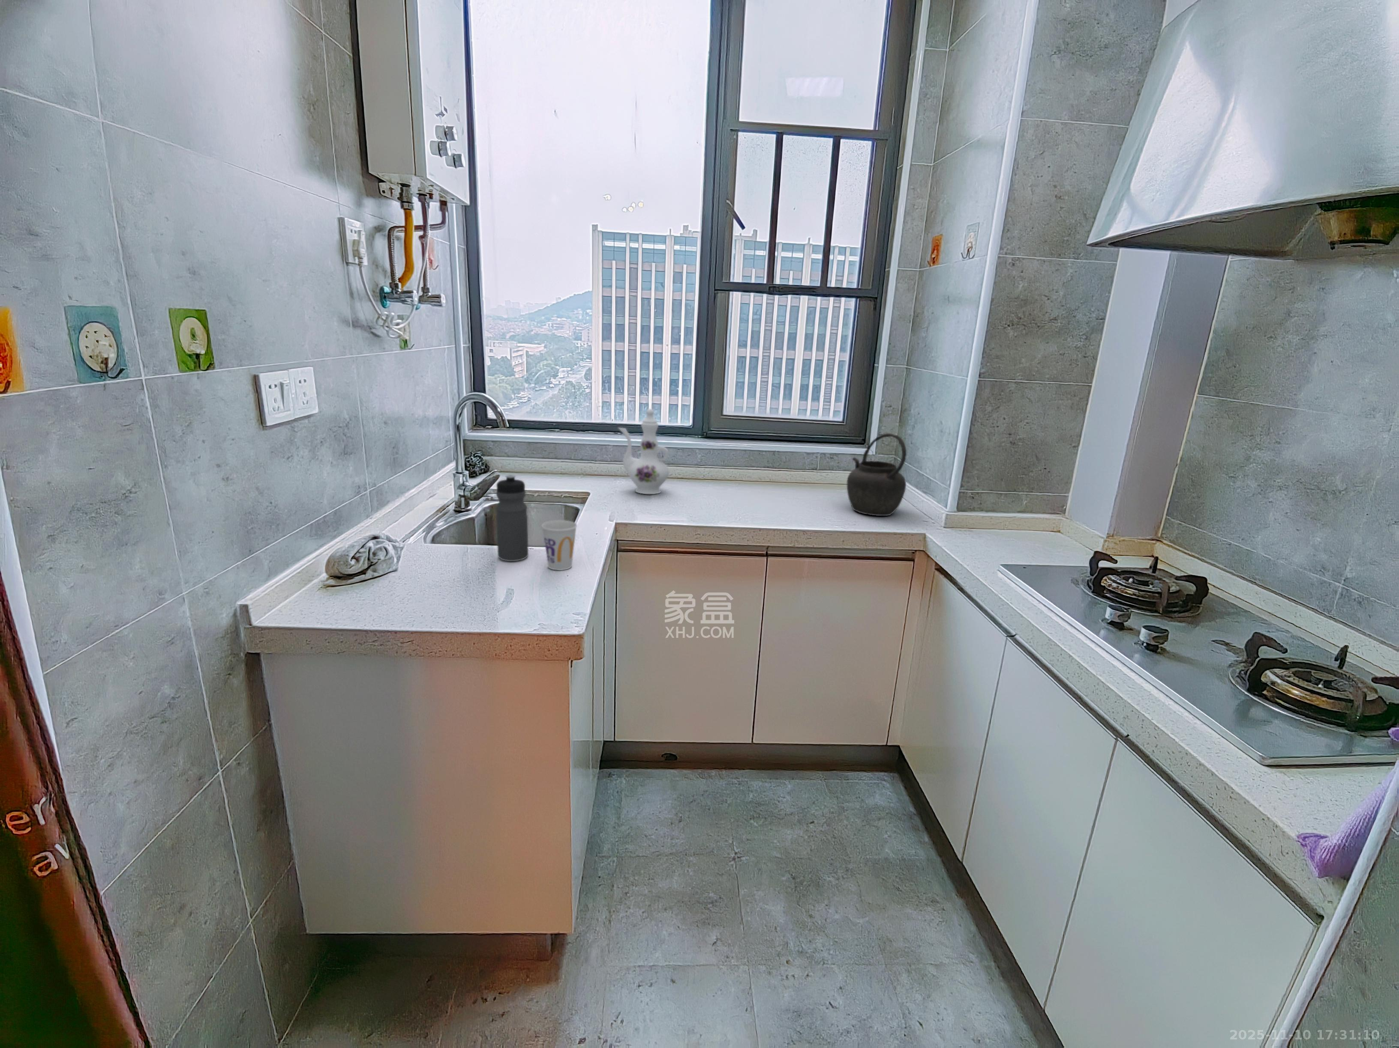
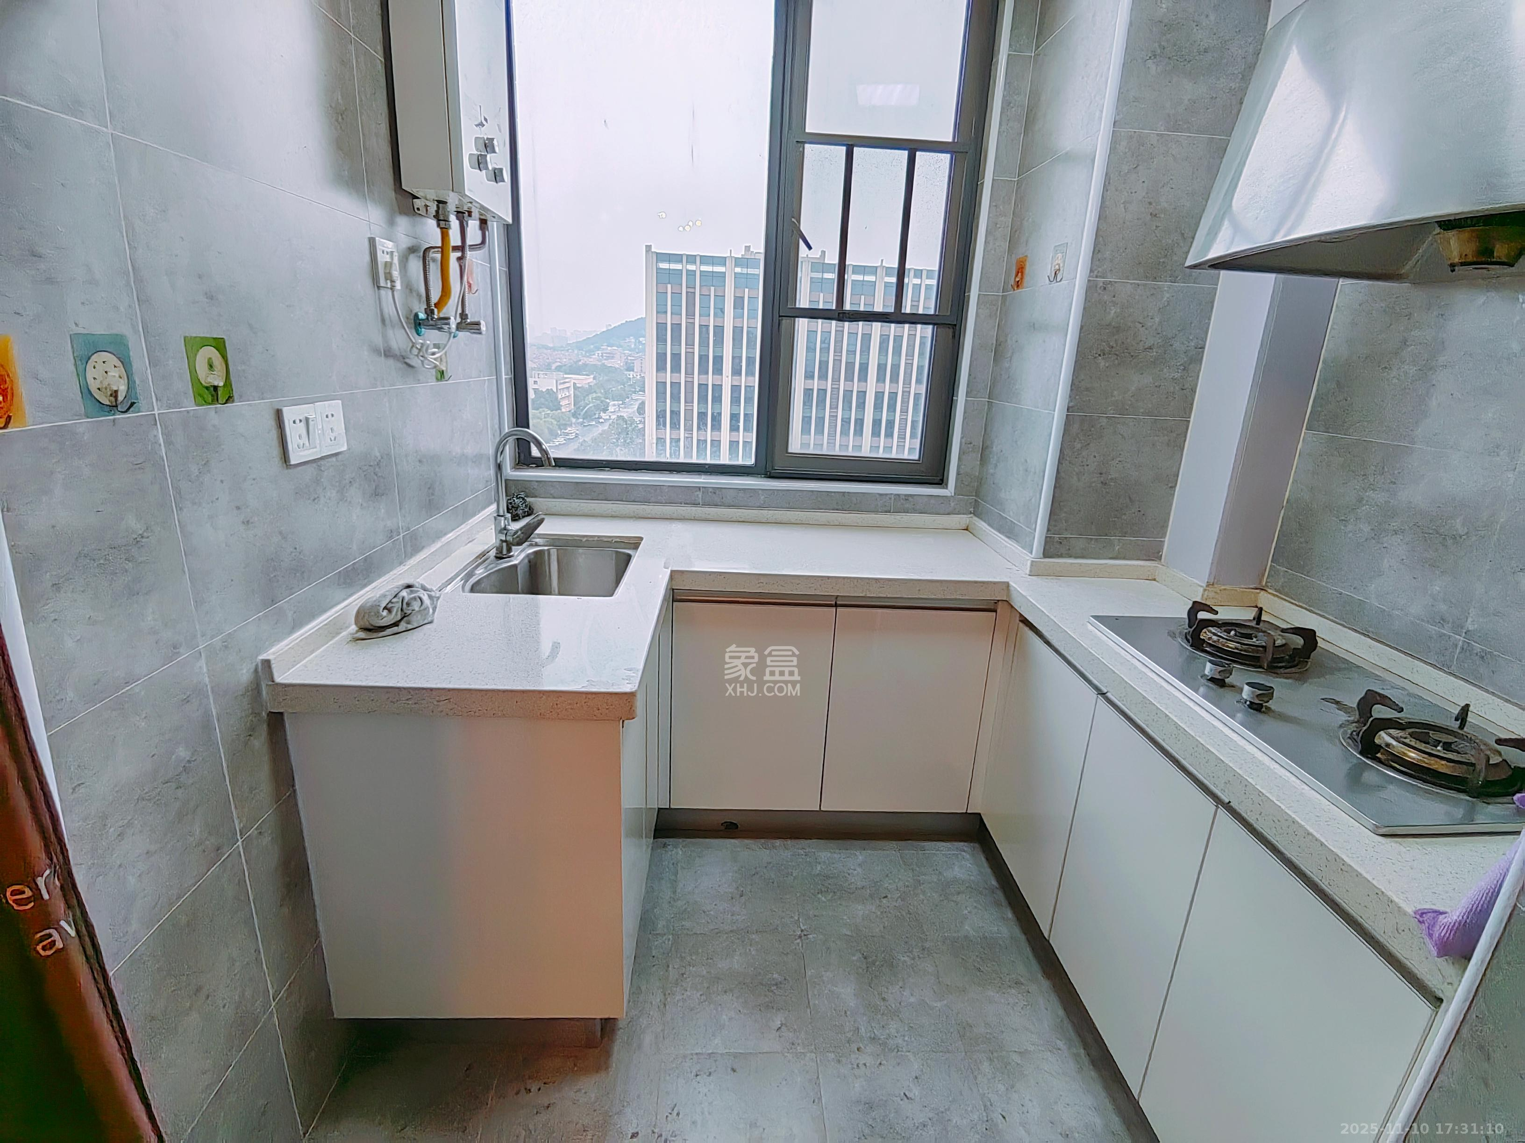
- chinaware [618,408,670,494]
- kettle [846,433,907,516]
- cup [541,520,577,570]
- water bottle [496,474,529,561]
